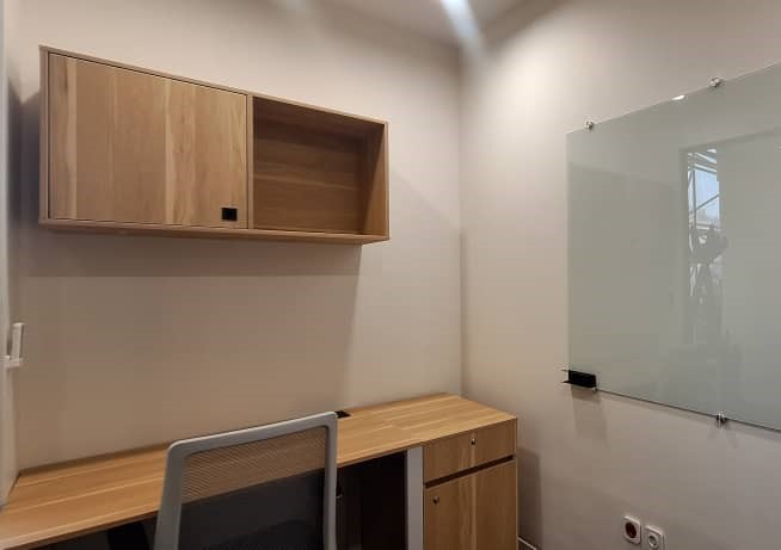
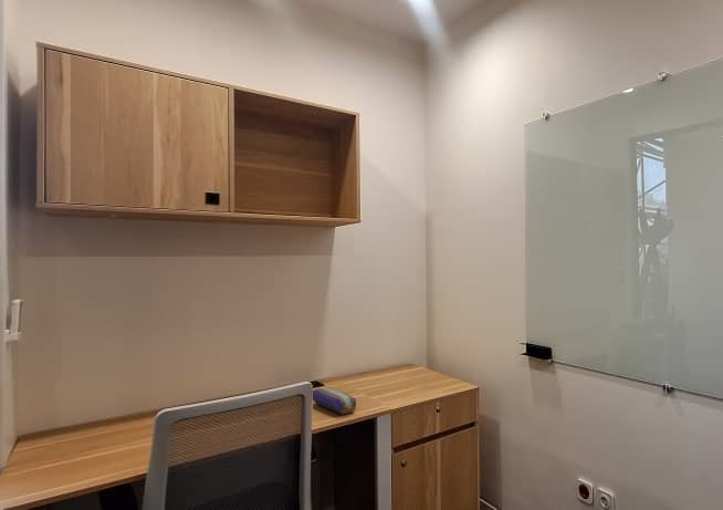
+ pencil case [312,386,357,416]
